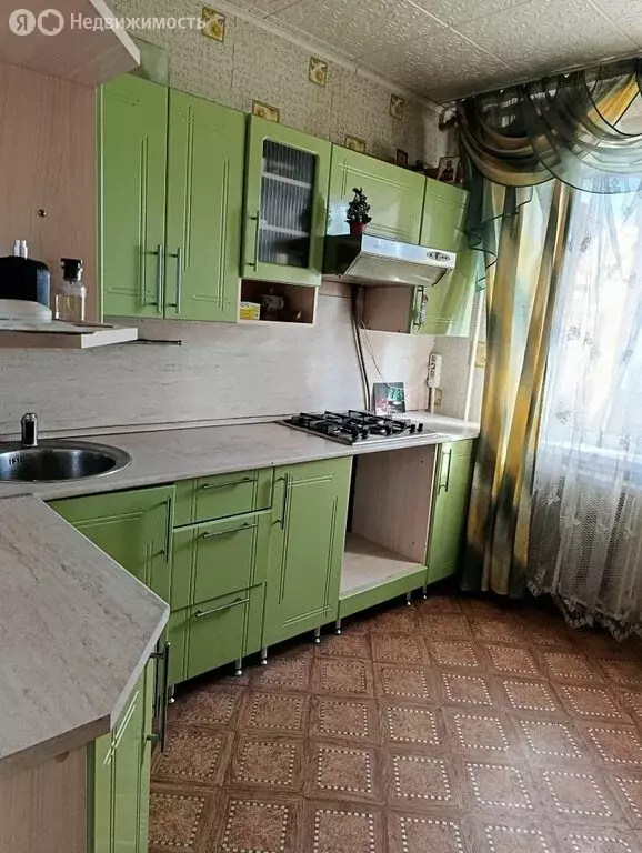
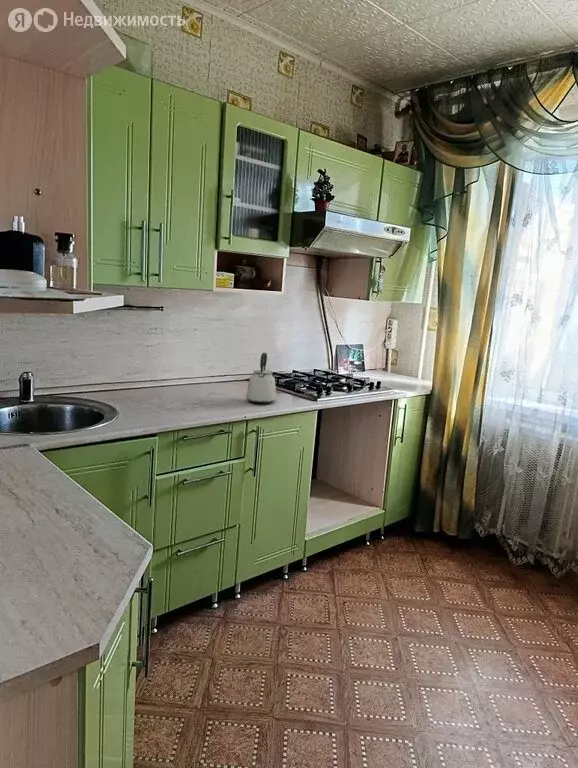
+ kettle [246,352,277,405]
